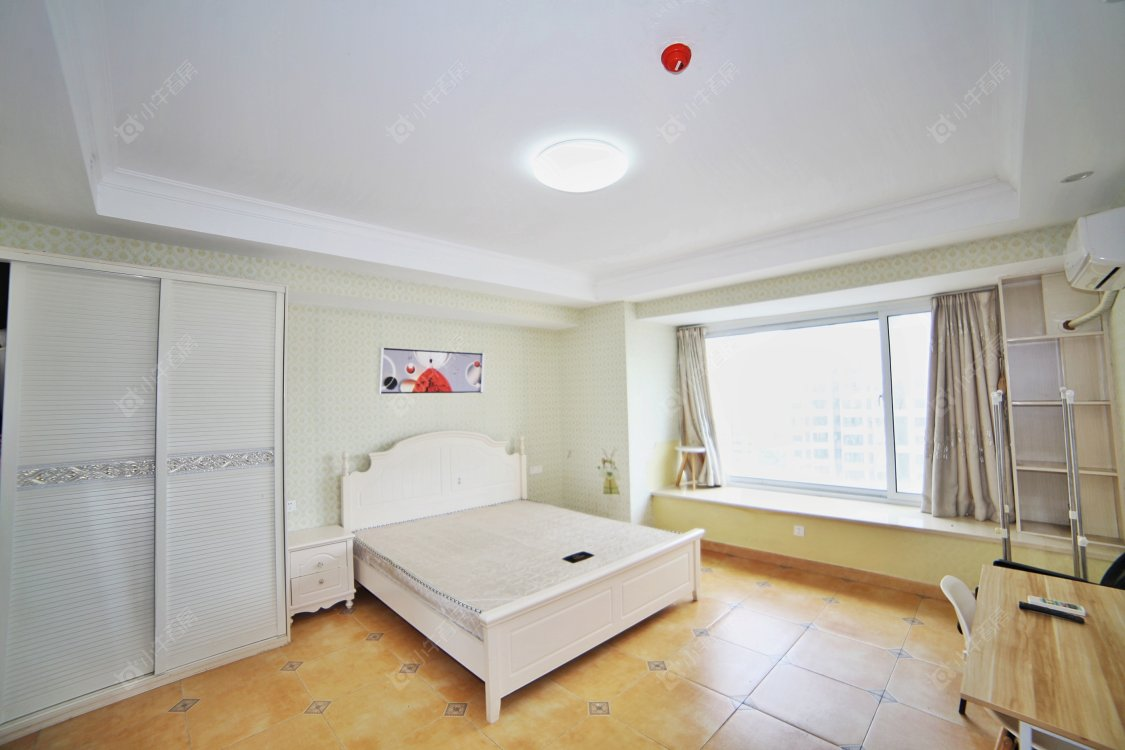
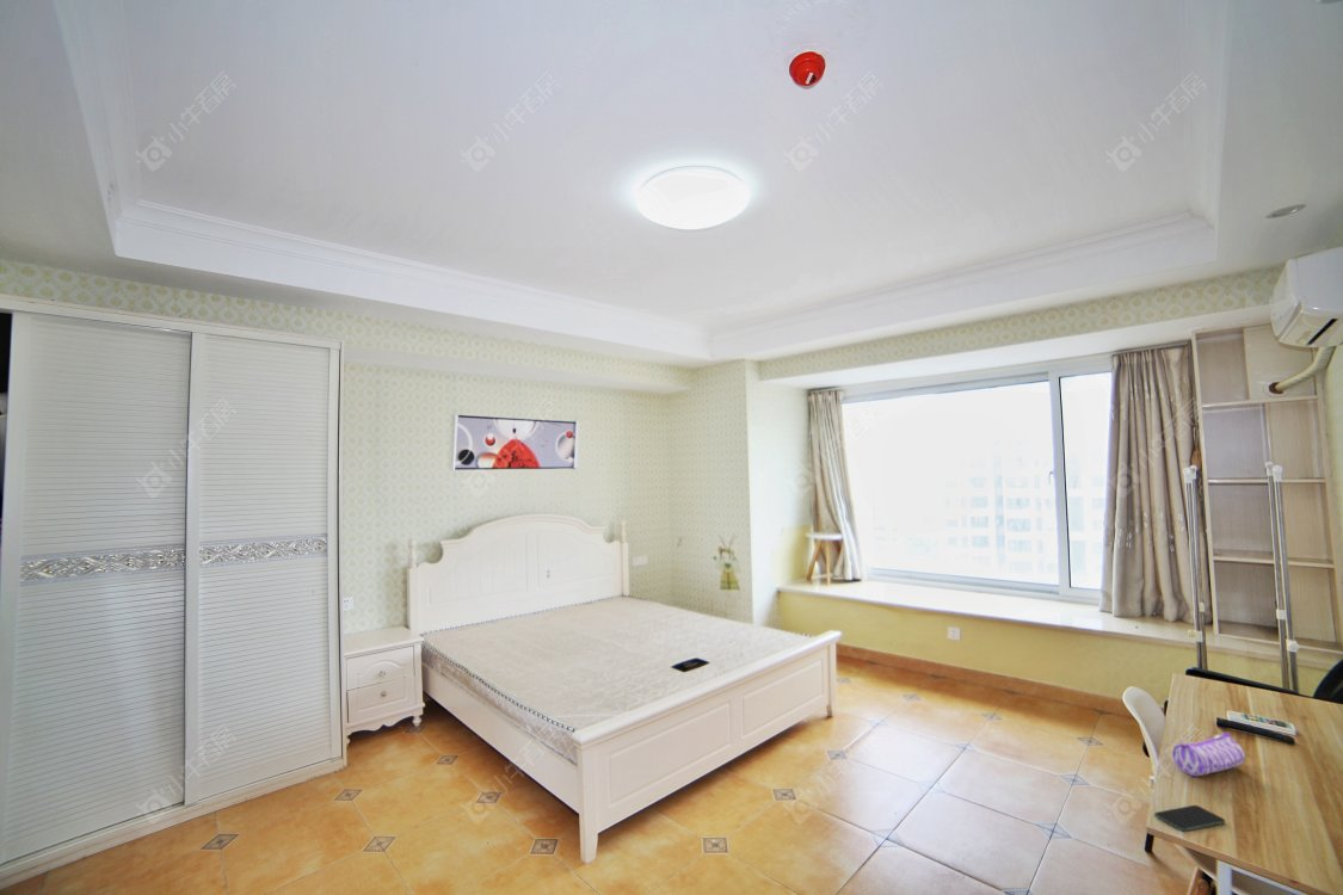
+ pencil case [1171,732,1246,777]
+ smartphone [1153,804,1227,832]
